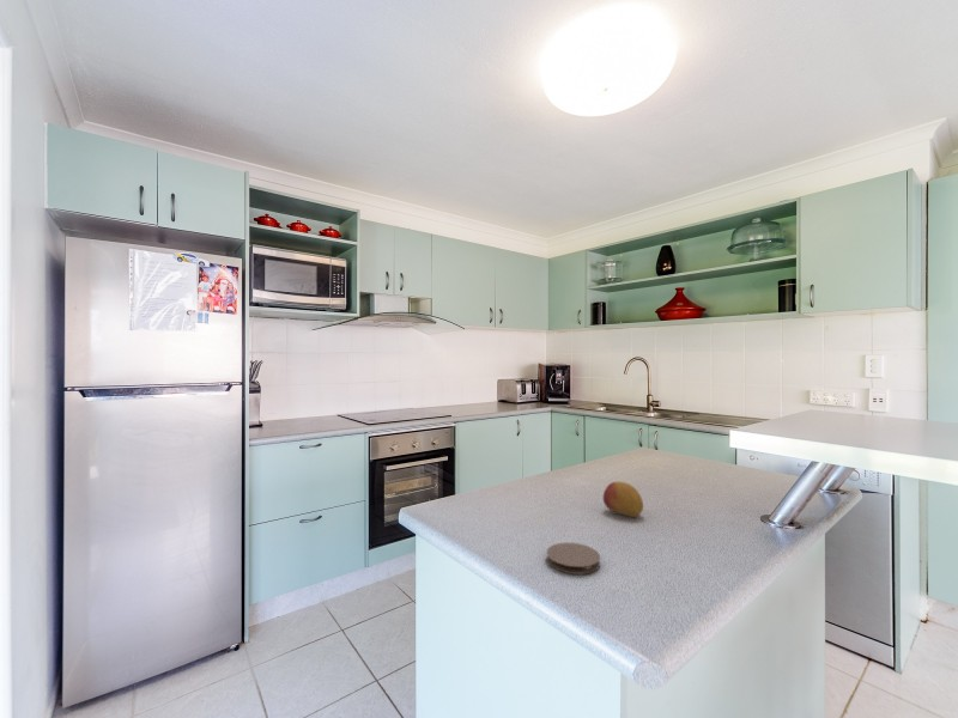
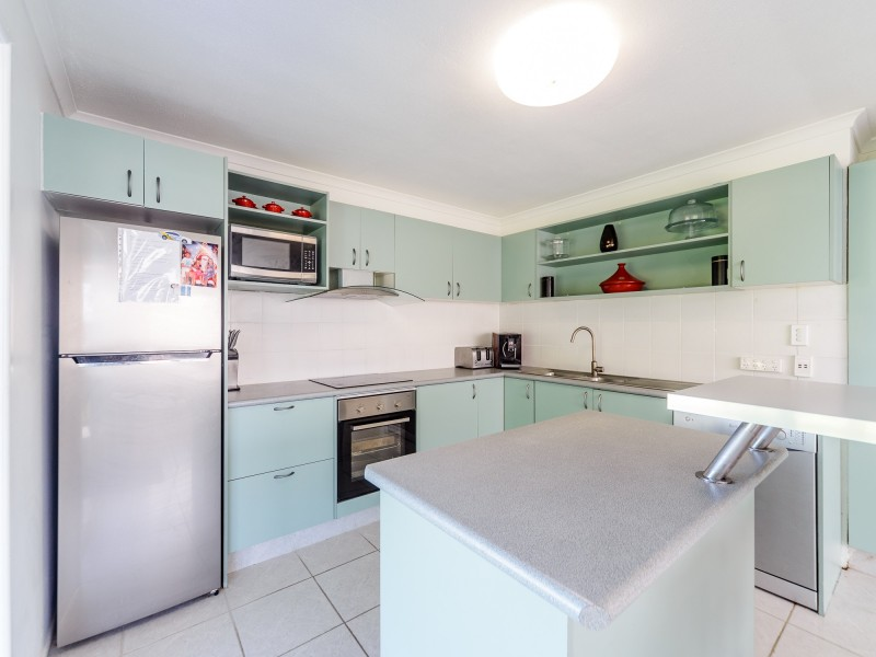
- fruit [602,480,644,518]
- coaster [545,541,601,576]
